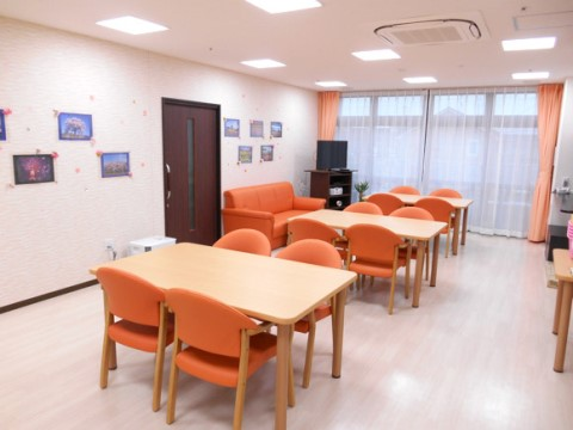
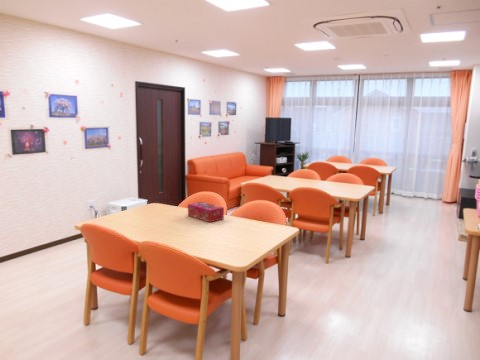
+ tissue box [187,201,225,223]
